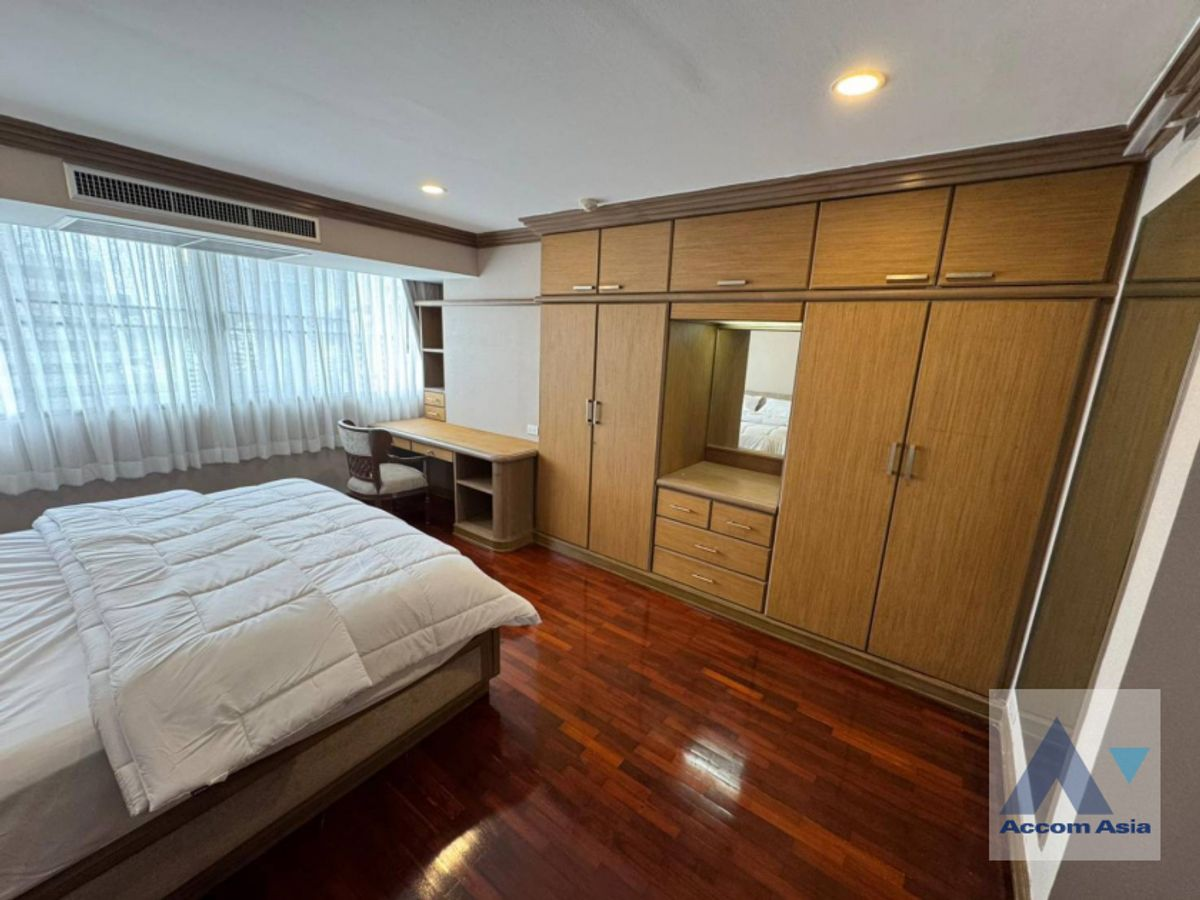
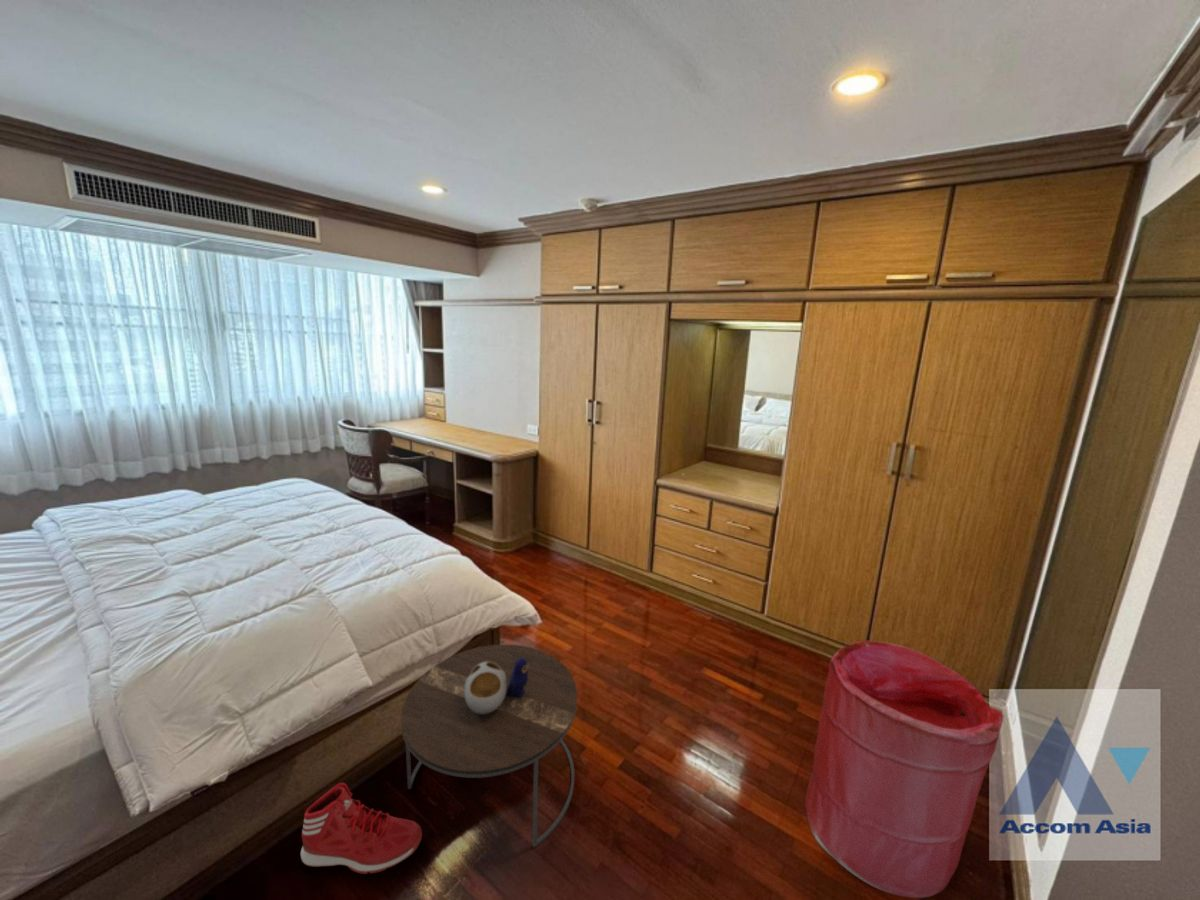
+ laundry hamper [804,639,1004,899]
+ sneaker [300,782,423,875]
+ side table [400,643,578,848]
